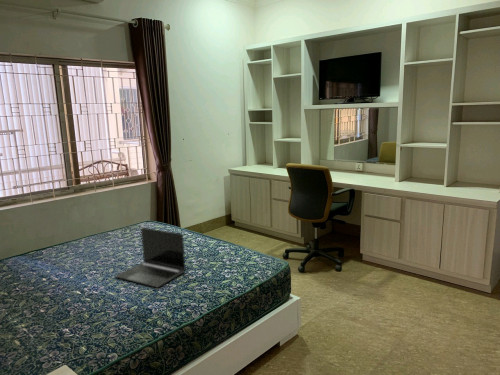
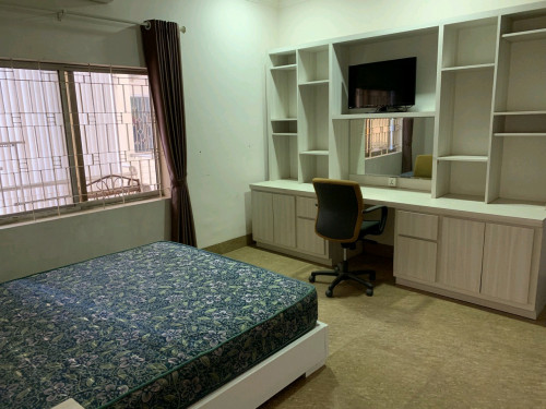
- laptop [114,227,186,288]
